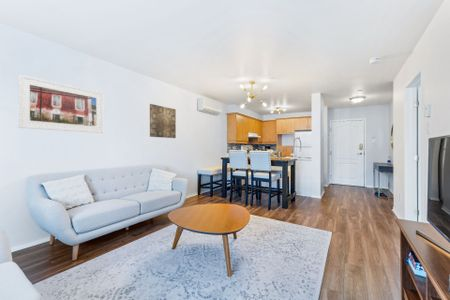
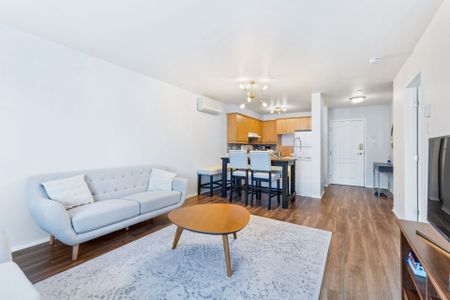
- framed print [17,74,104,134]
- wall art [149,103,177,139]
